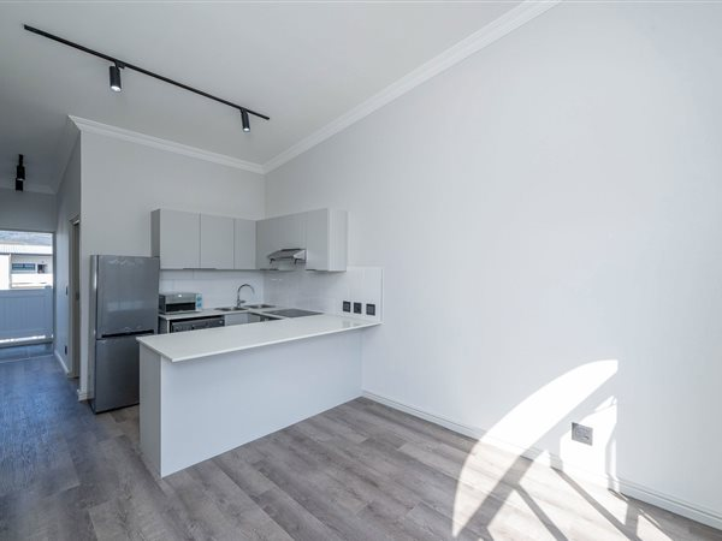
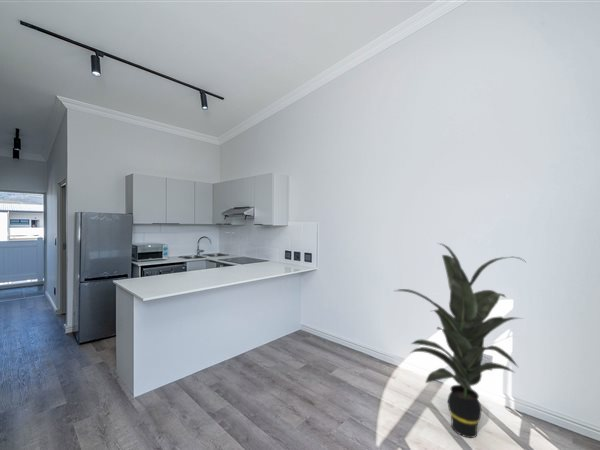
+ indoor plant [394,242,528,439]
